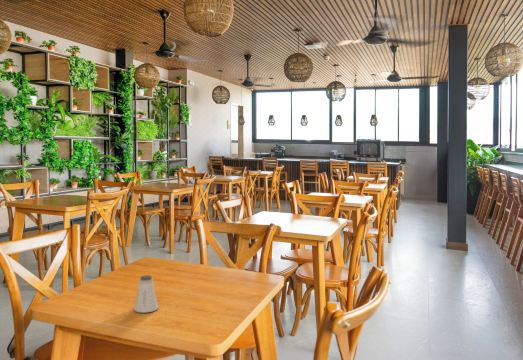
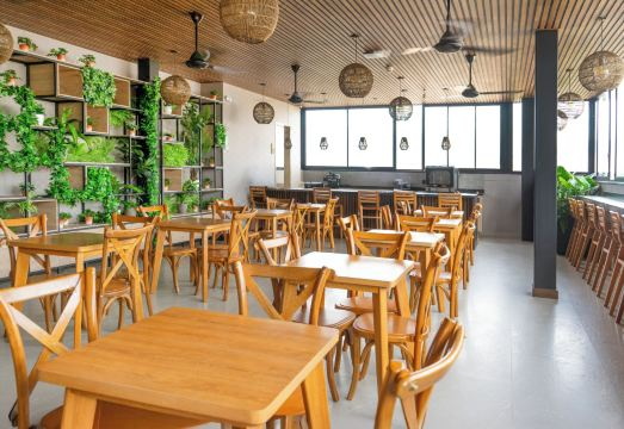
- saltshaker [133,274,159,314]
